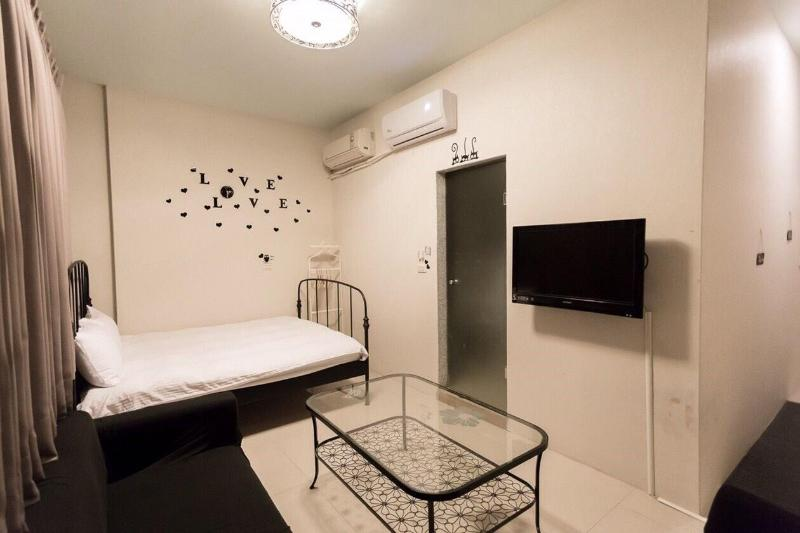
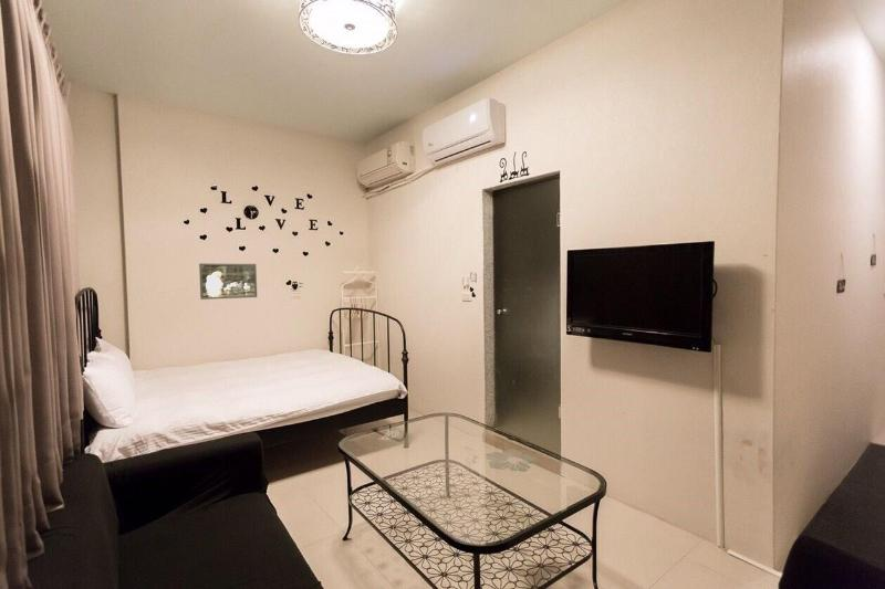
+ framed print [198,262,258,301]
